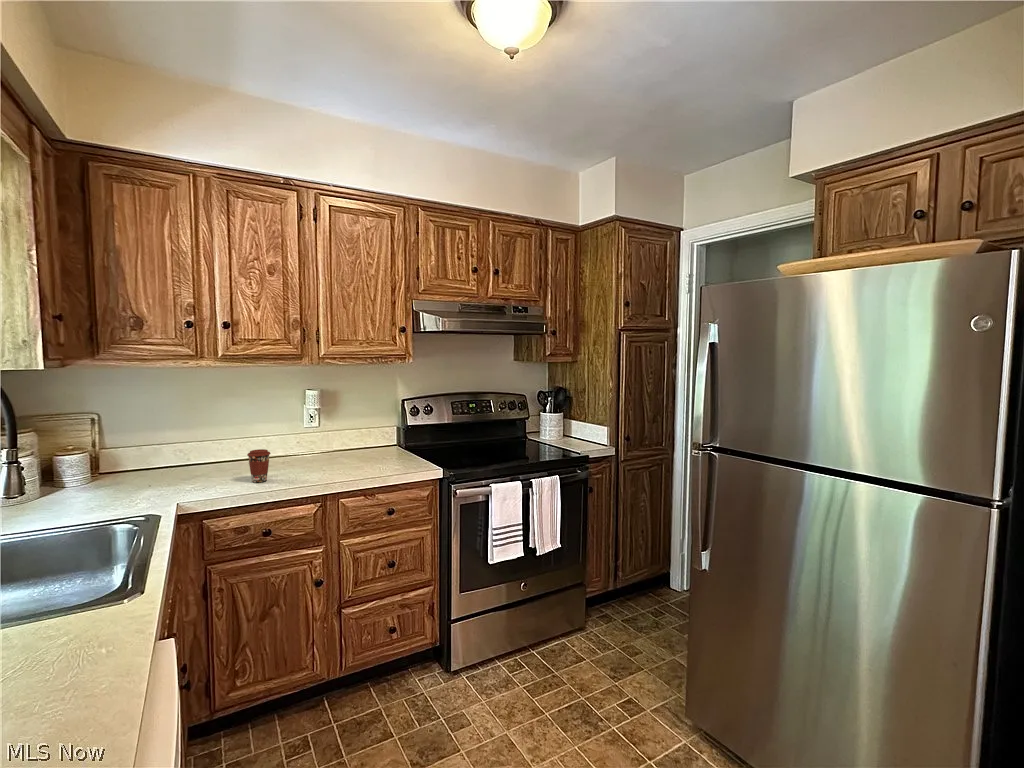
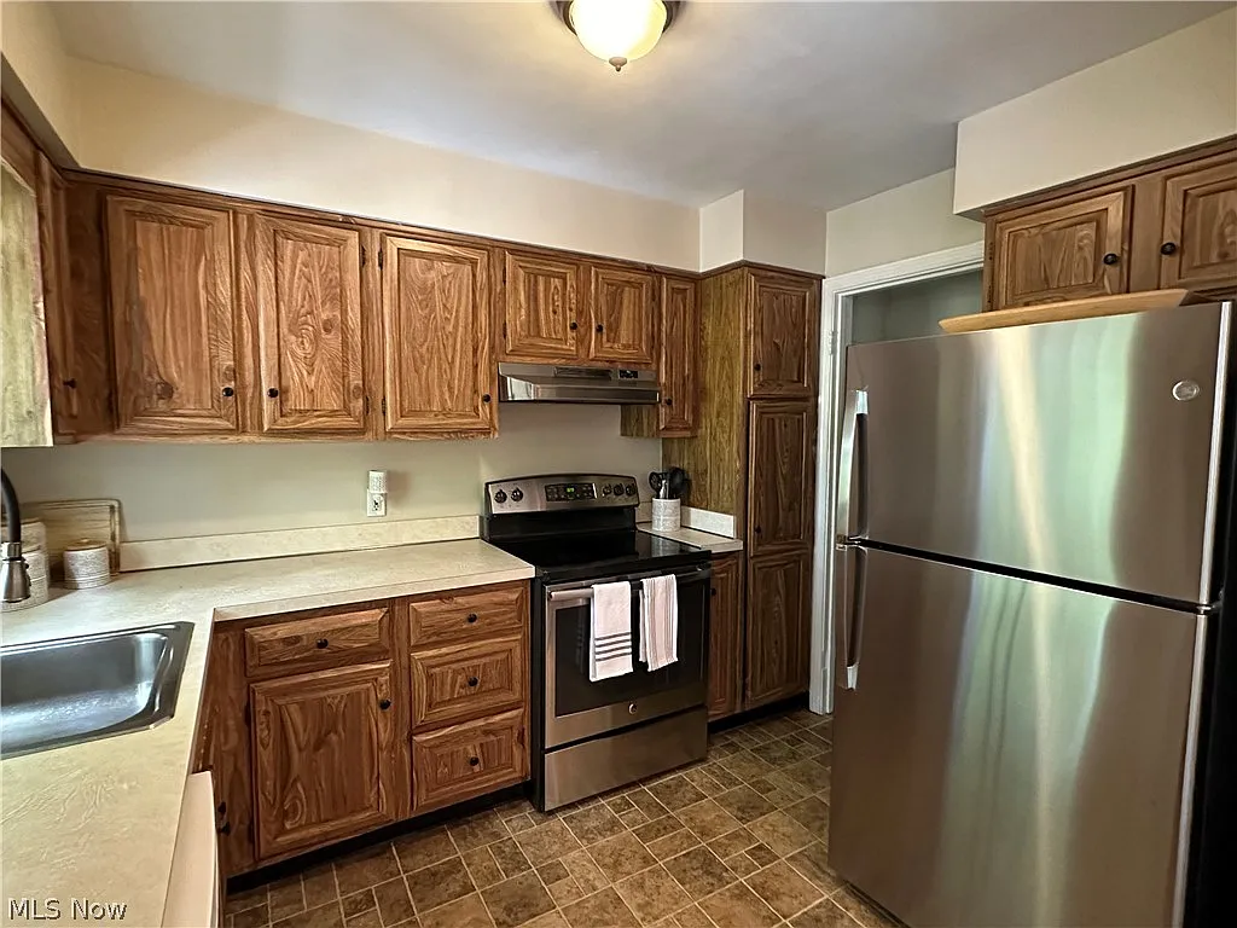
- coffee cup [246,448,271,483]
